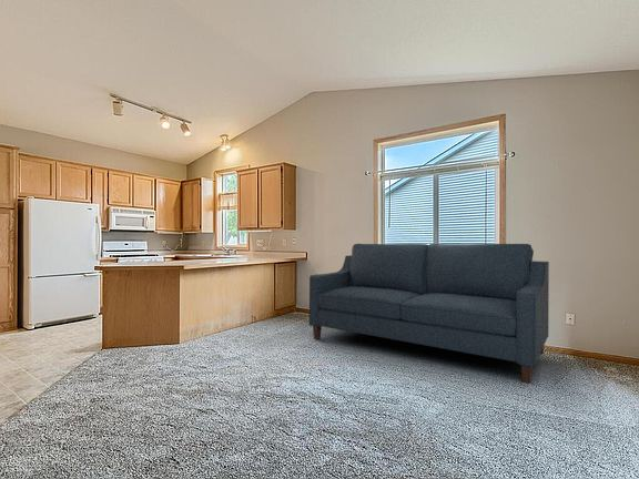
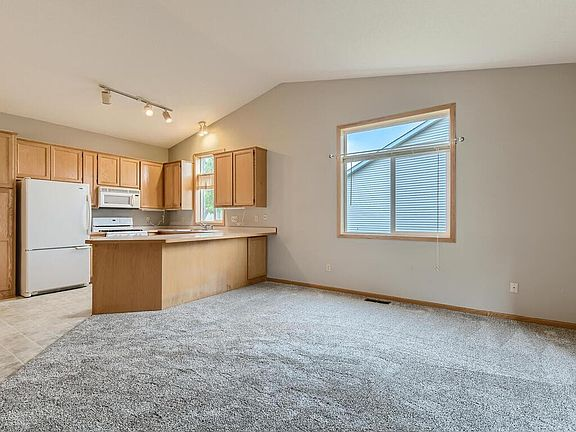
- sofa [308,243,550,385]
